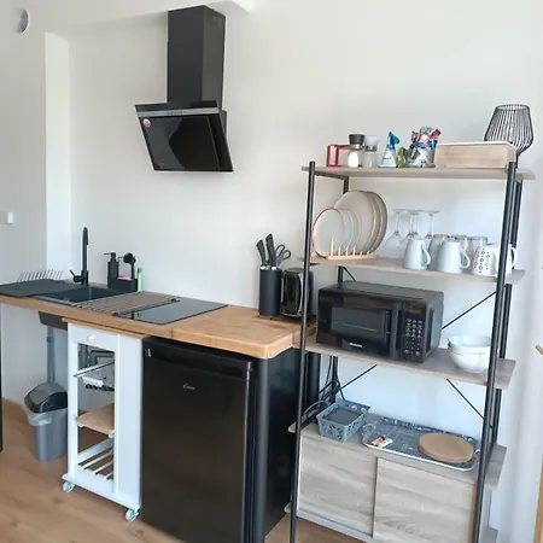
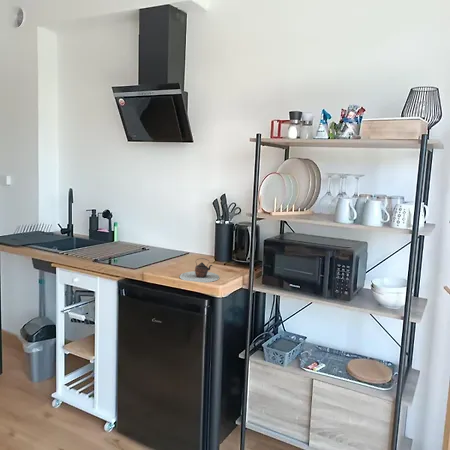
+ teapot [179,257,220,283]
